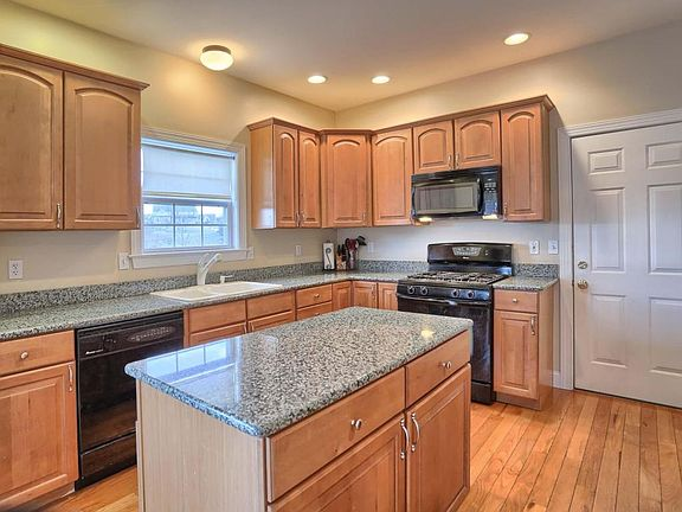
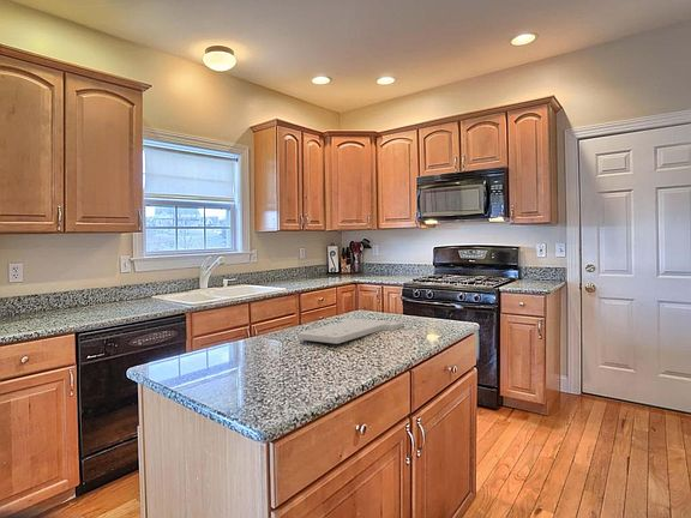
+ cutting board [296,317,403,345]
